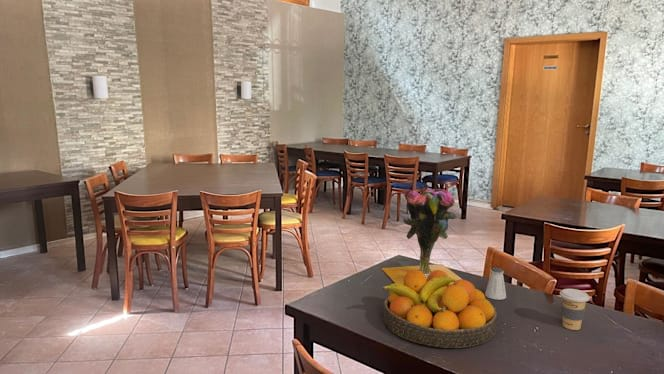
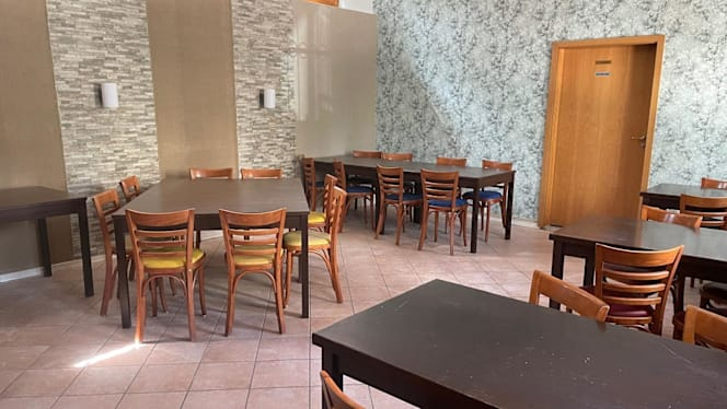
- vase [381,188,463,285]
- coffee cup [559,288,591,331]
- saltshaker [484,267,507,301]
- fruit bowl [380,270,498,349]
